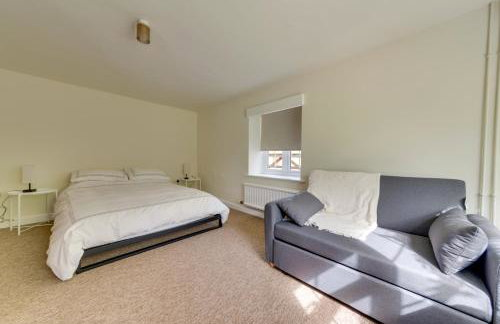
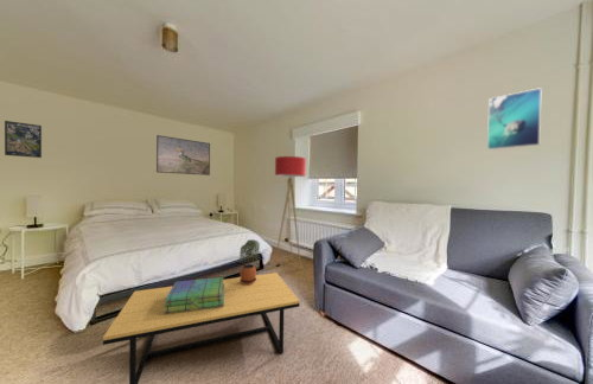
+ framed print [486,87,543,151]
+ coffee table [102,271,301,384]
+ stack of books [164,276,224,314]
+ floor lamp [273,155,307,270]
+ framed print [155,134,211,177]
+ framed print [4,120,43,159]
+ potted plant [238,238,261,284]
